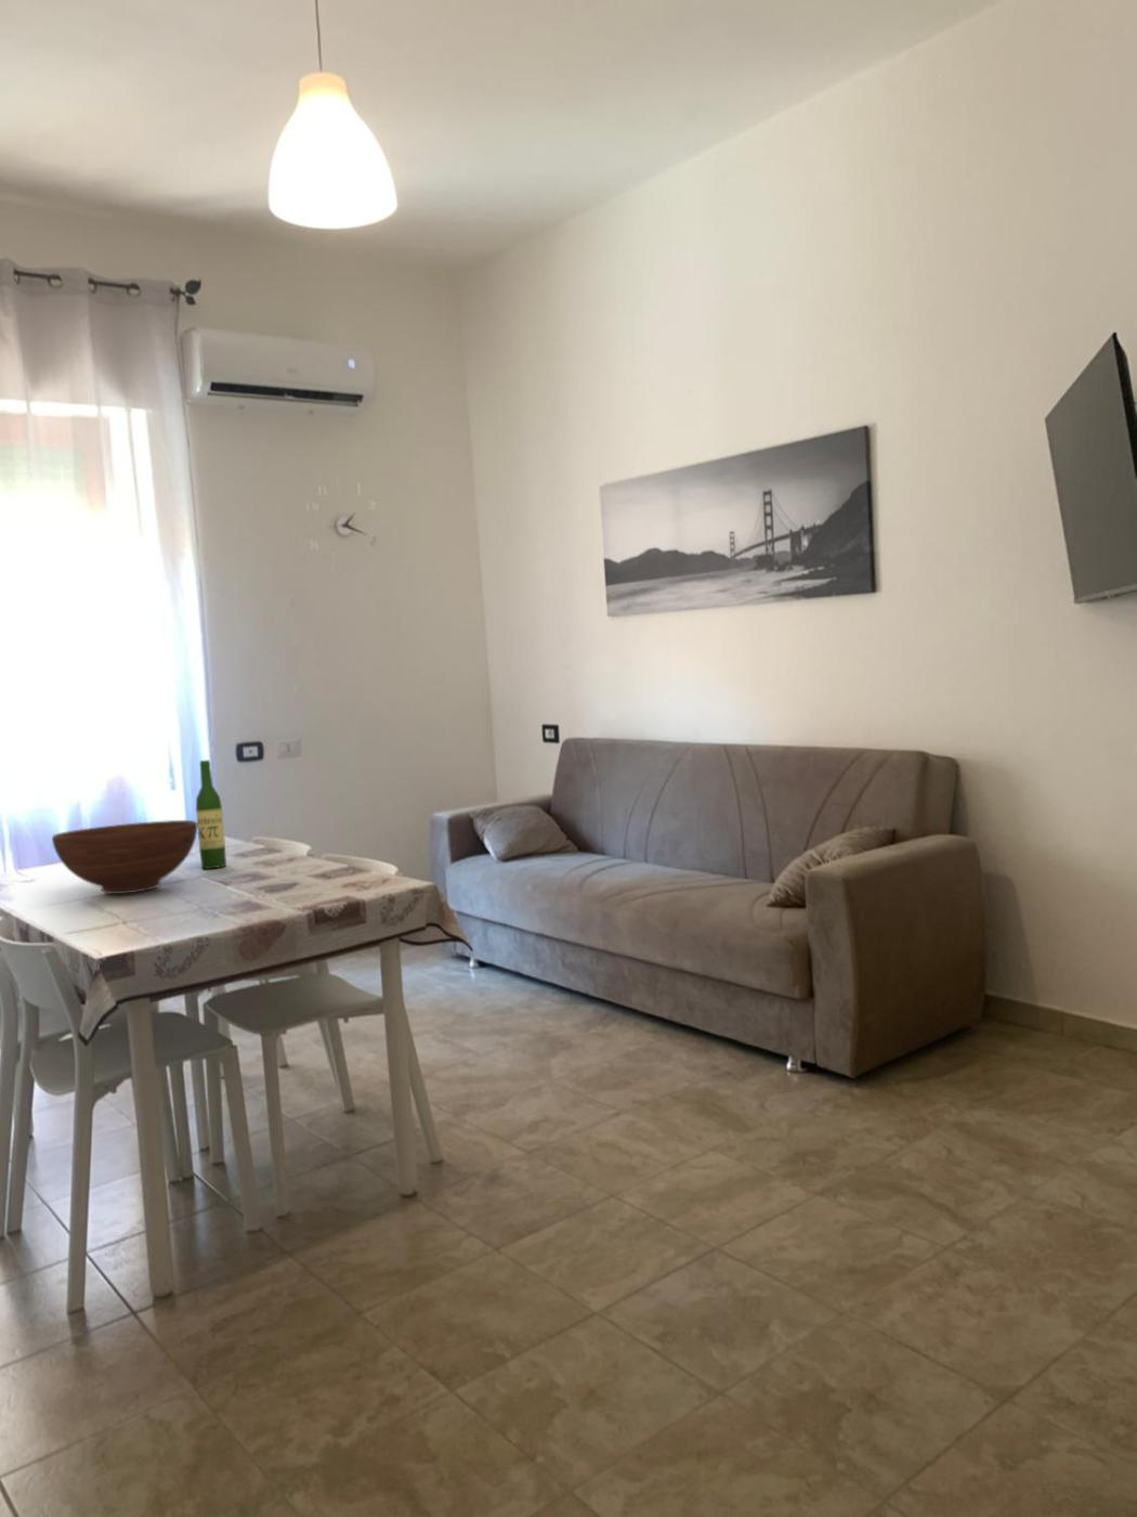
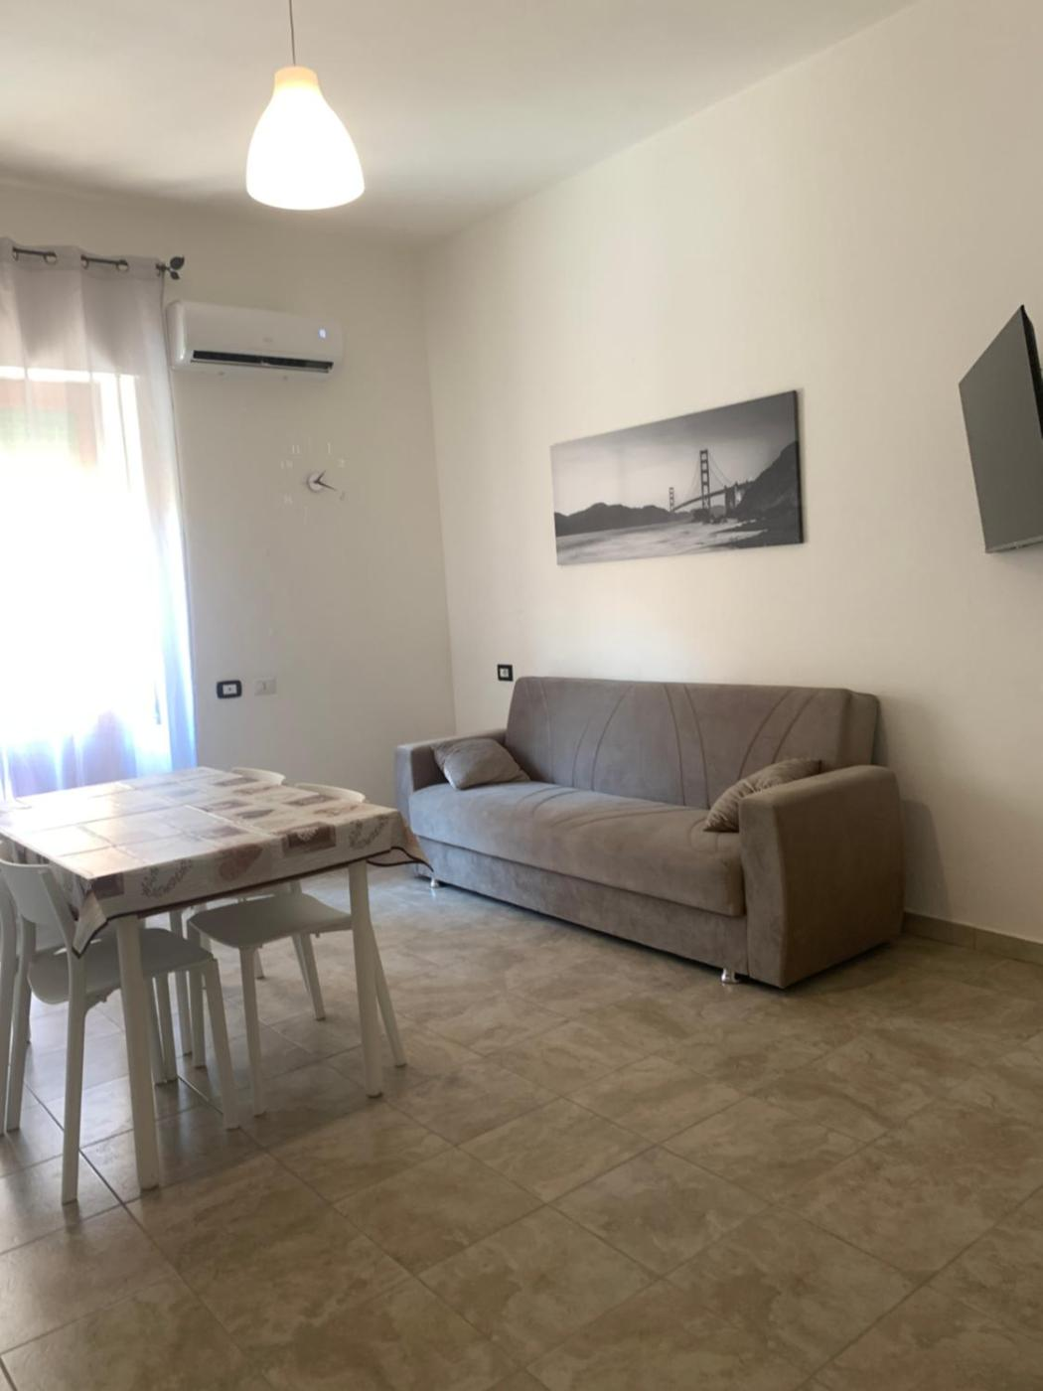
- wine bottle [195,760,227,870]
- fruit bowl [51,819,198,895]
